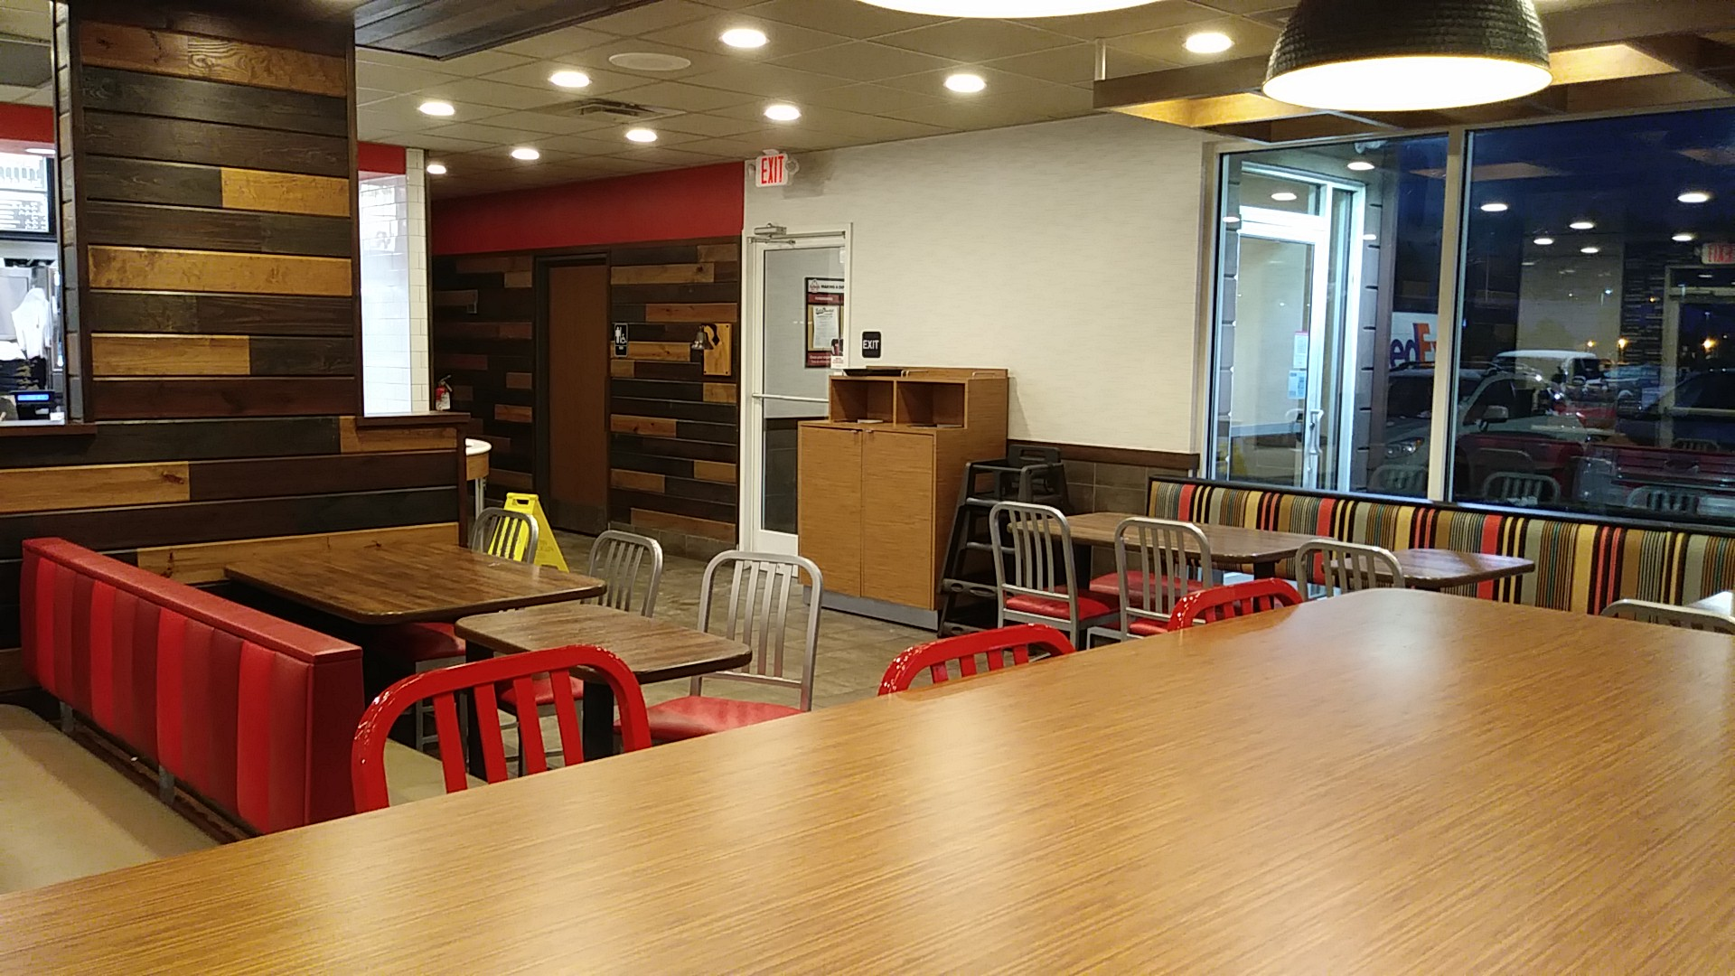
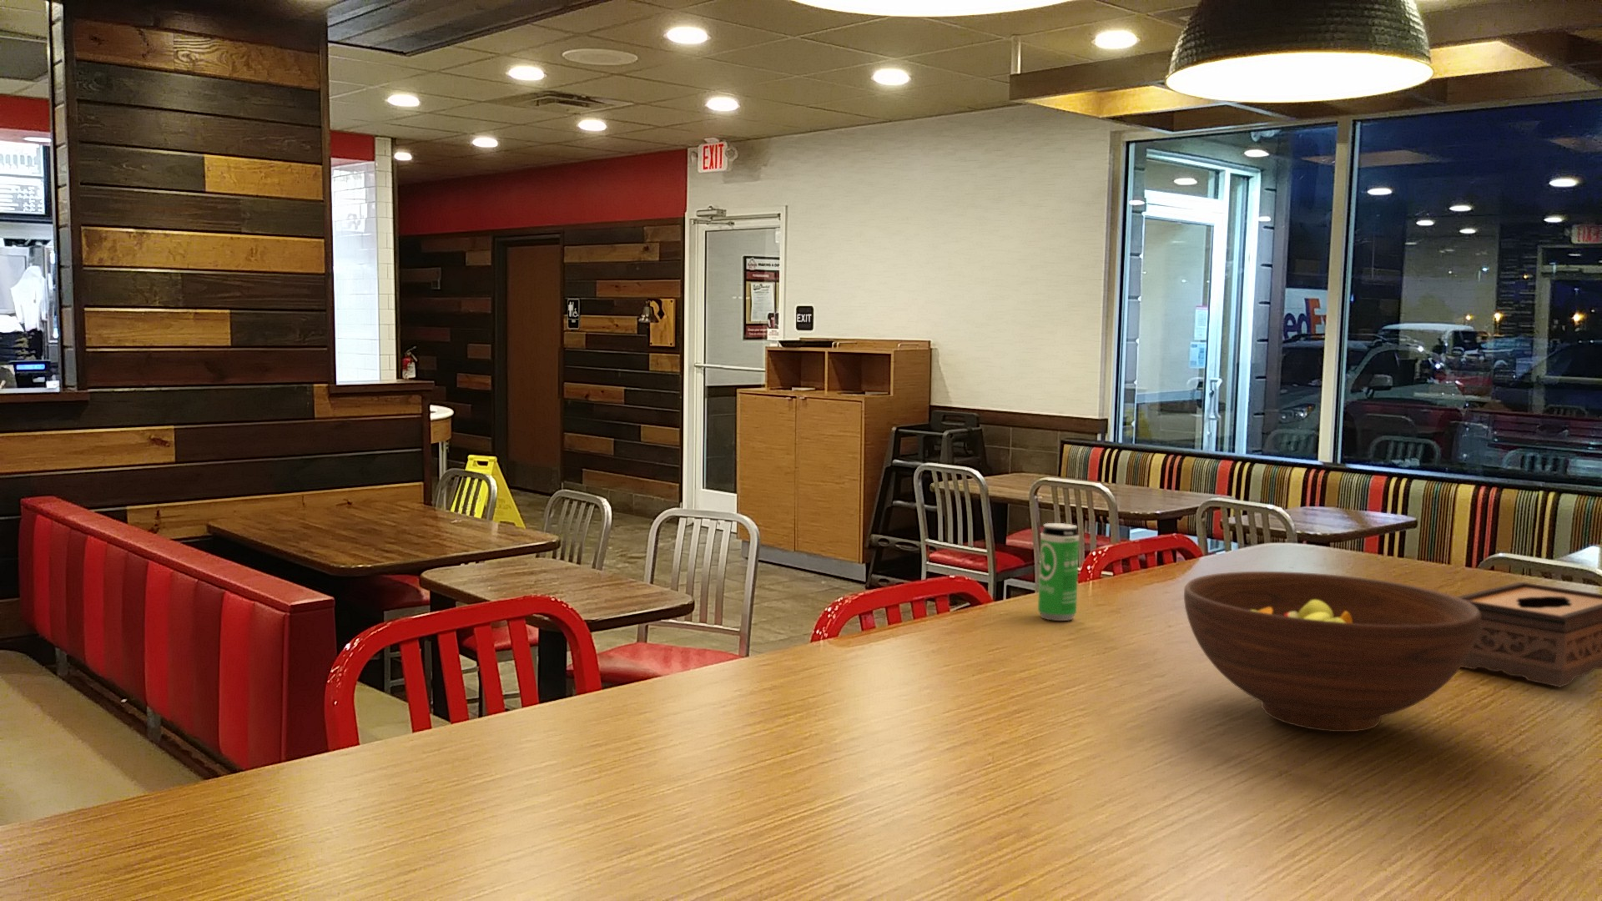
+ fruit bowl [1183,571,1481,733]
+ tissue box [1456,582,1602,689]
+ beverage can [1038,523,1080,622]
